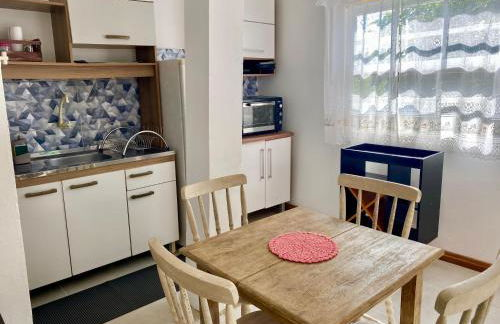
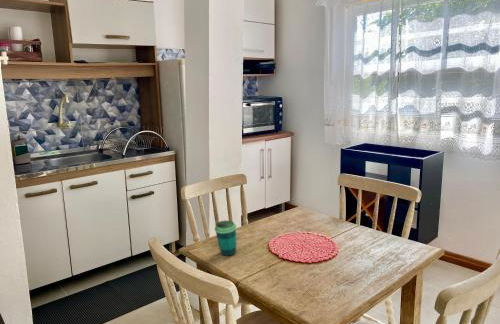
+ cup [214,220,237,257]
